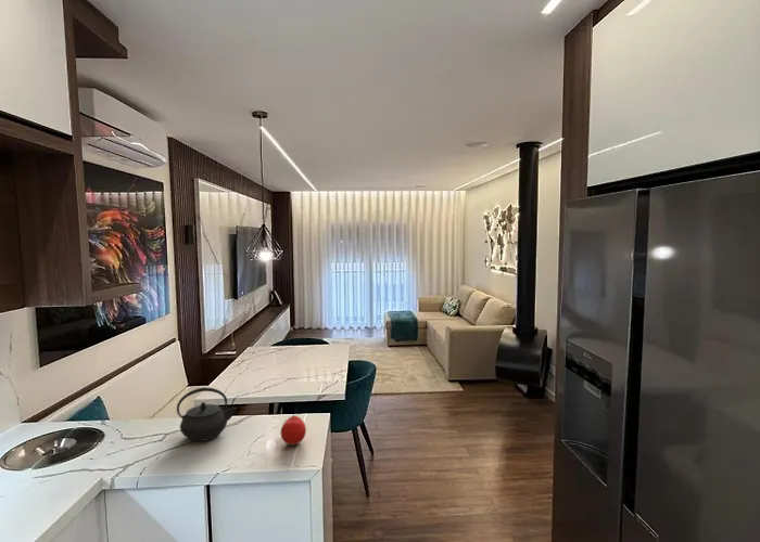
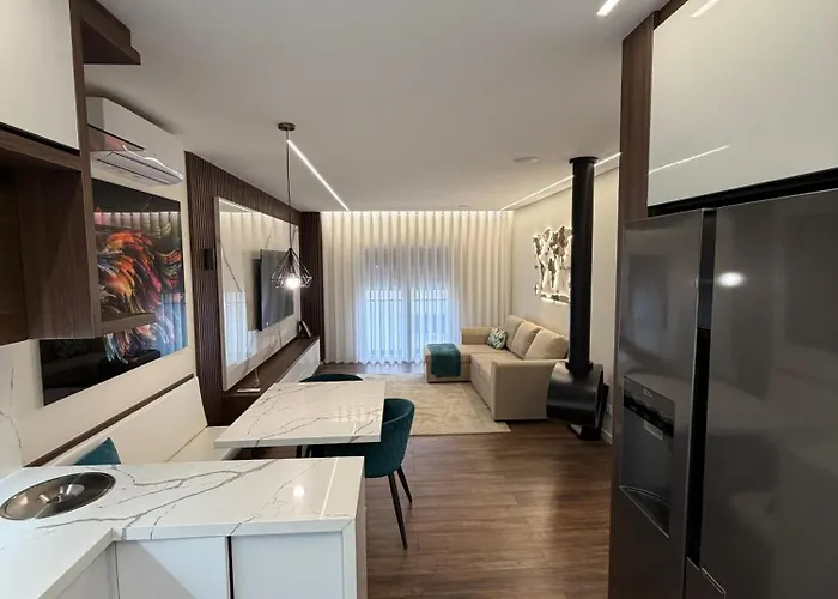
- kettle [176,387,237,442]
- fruit [280,413,307,447]
